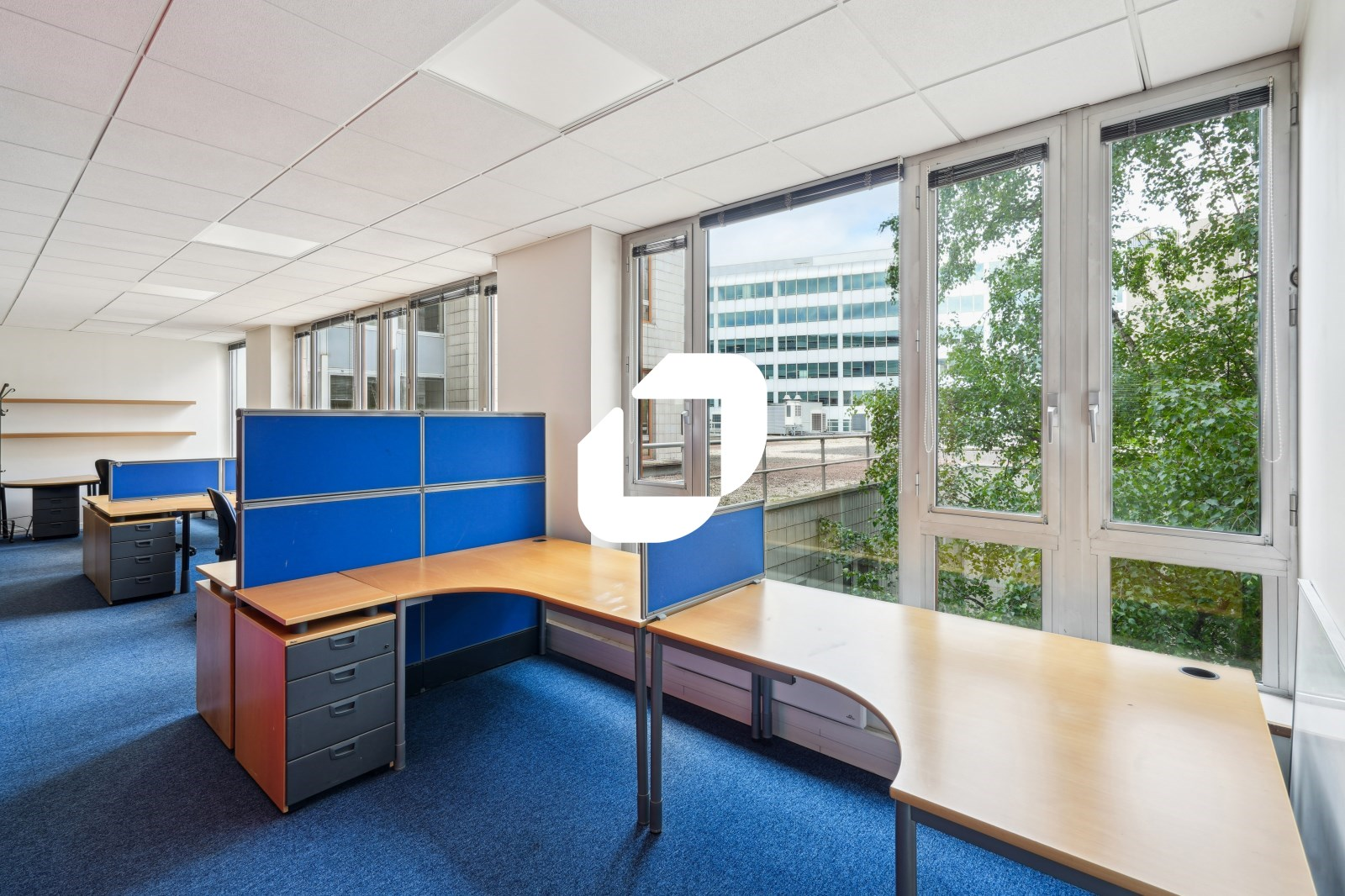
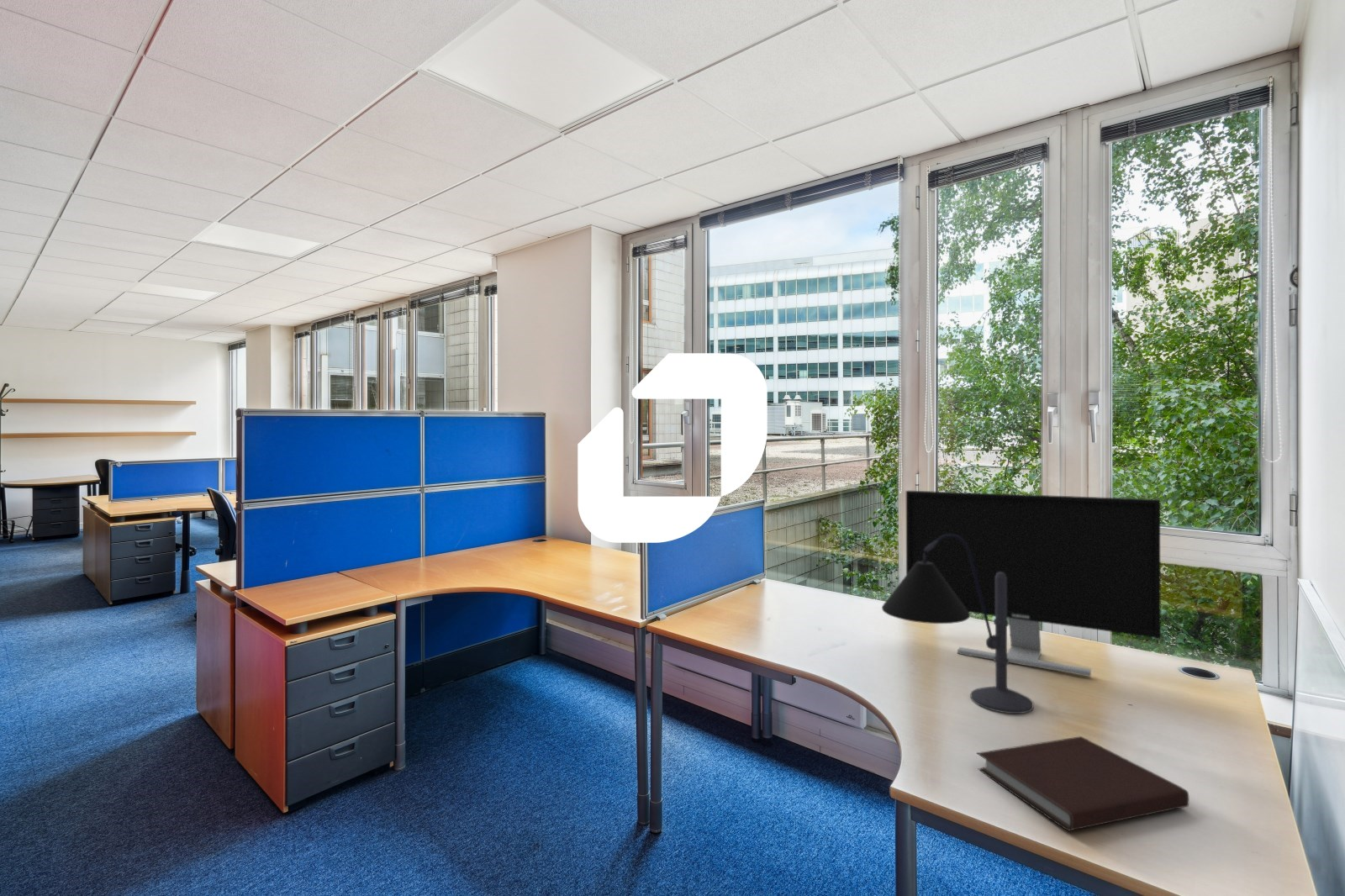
+ notebook [976,735,1189,832]
+ monitor [905,490,1162,677]
+ desk lamp [881,534,1034,714]
